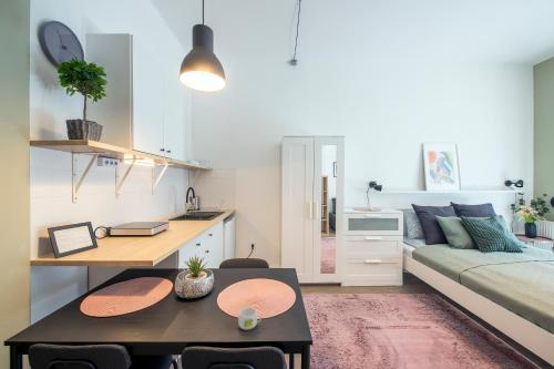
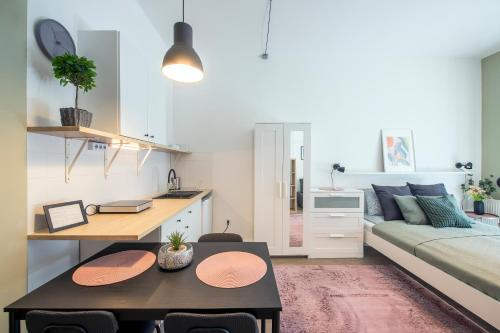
- mug [237,306,263,330]
